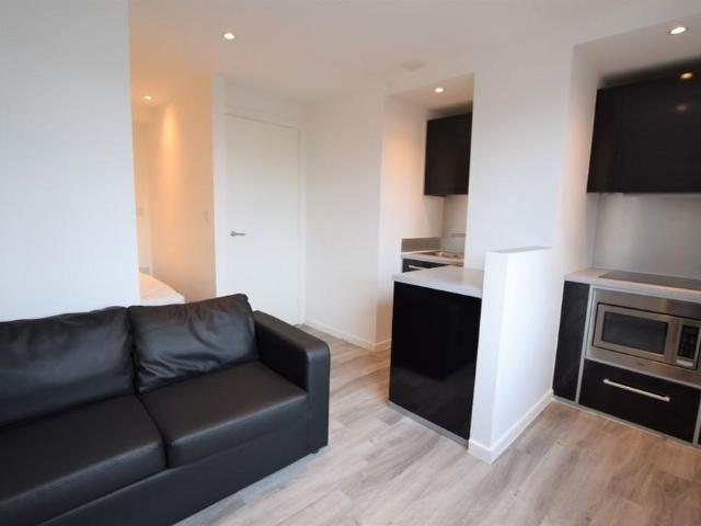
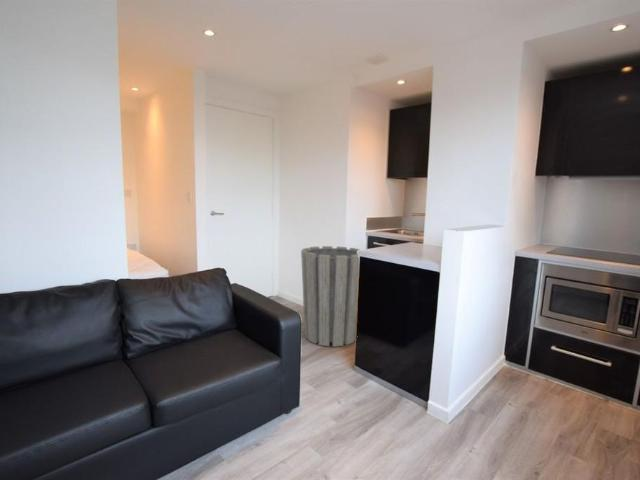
+ trash can [300,245,360,348]
